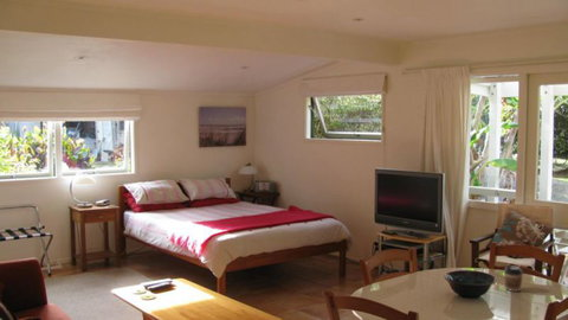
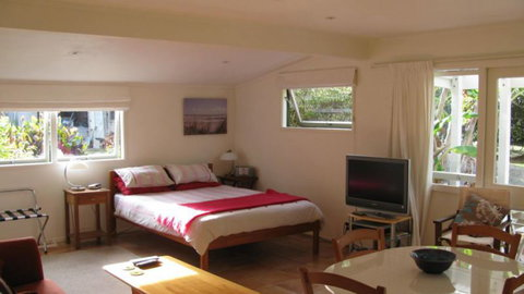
- coffee cup [503,263,524,293]
